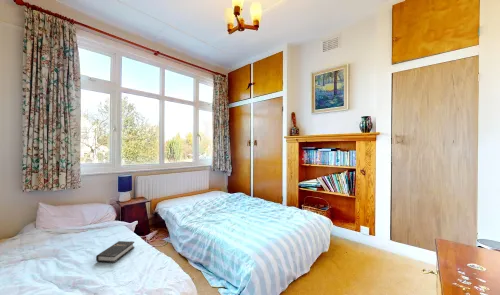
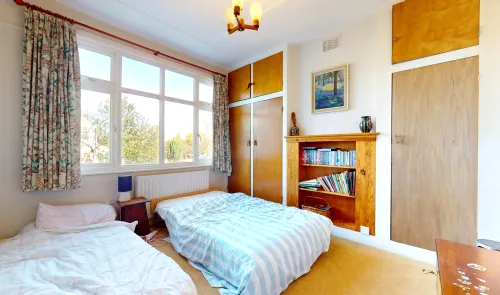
- hardback book [95,240,135,264]
